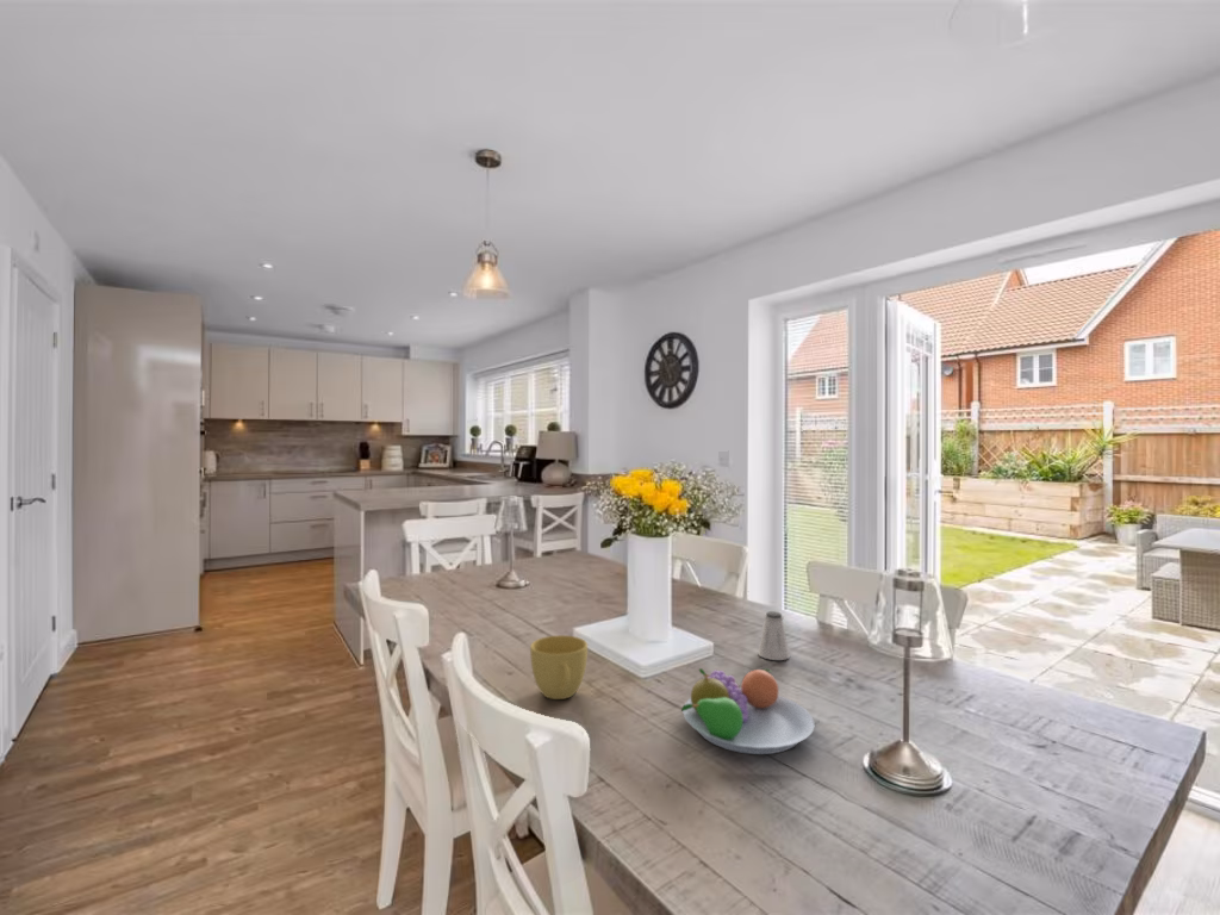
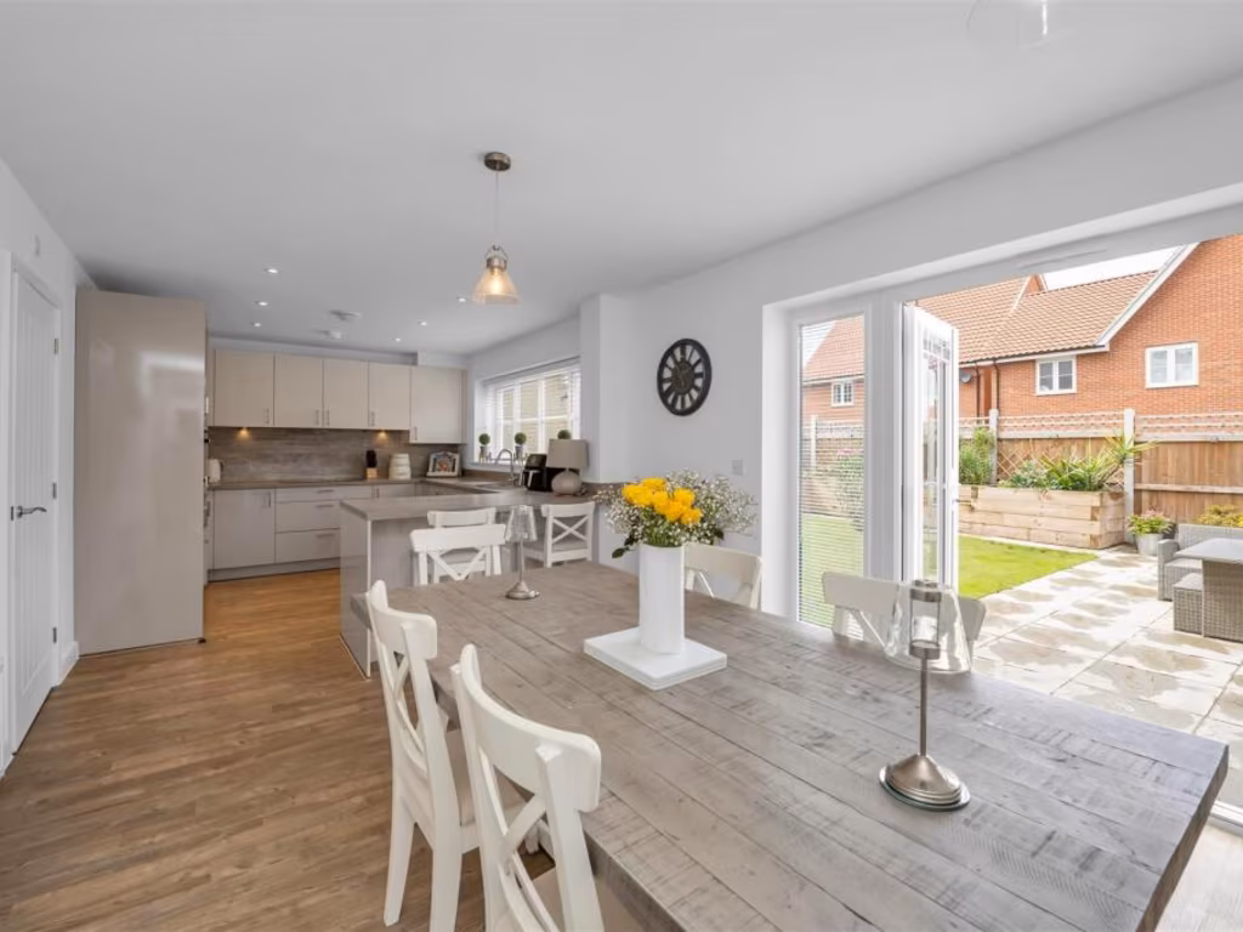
- cup [529,634,589,701]
- fruit bowl [680,667,816,755]
- saltshaker [757,610,791,661]
